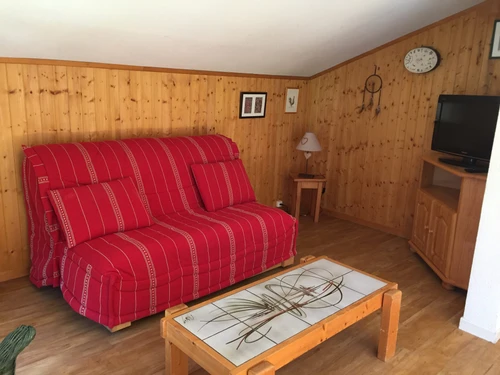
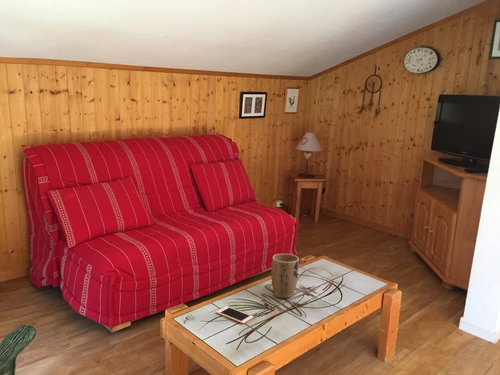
+ plant pot [270,253,300,299]
+ cell phone [215,305,254,324]
